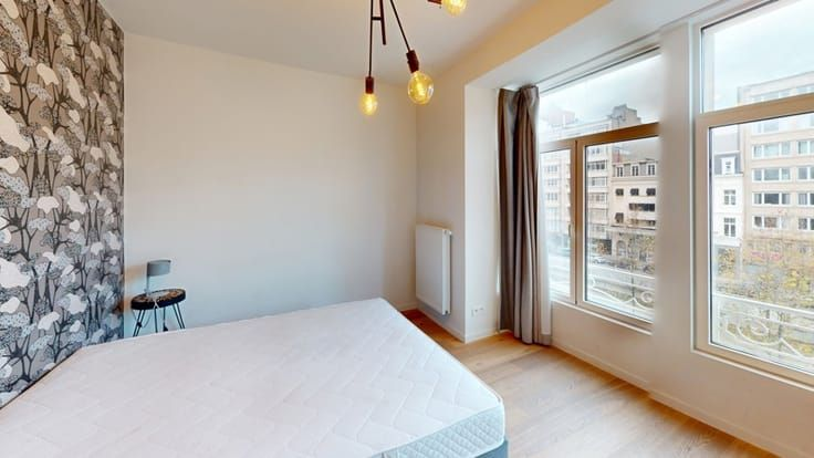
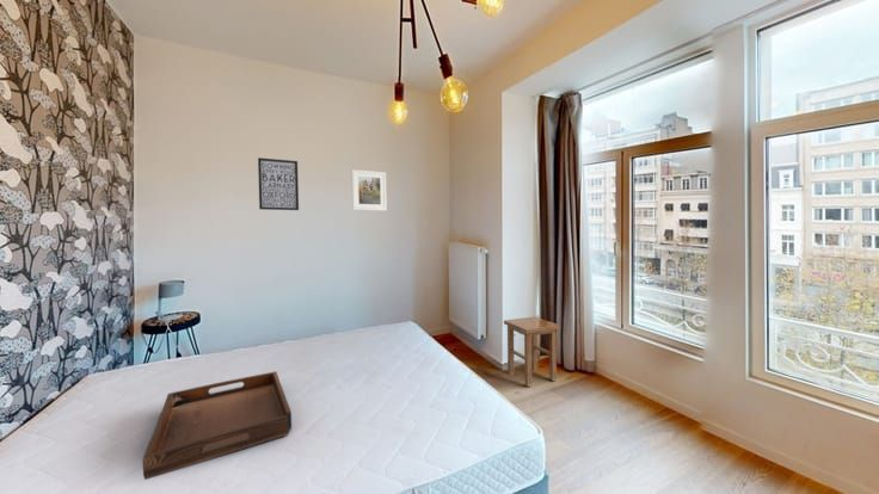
+ wall art [257,156,300,211]
+ stool [503,316,561,388]
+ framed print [351,168,388,212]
+ serving tray [142,370,293,481]
